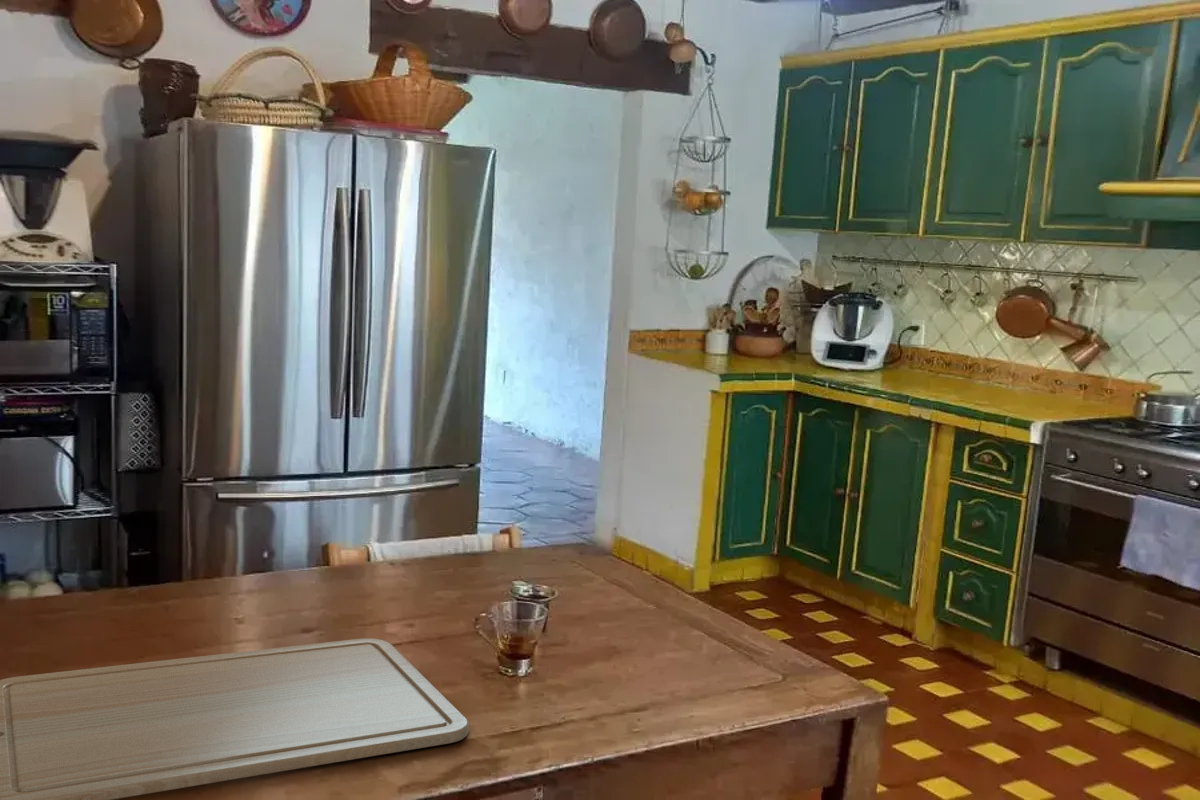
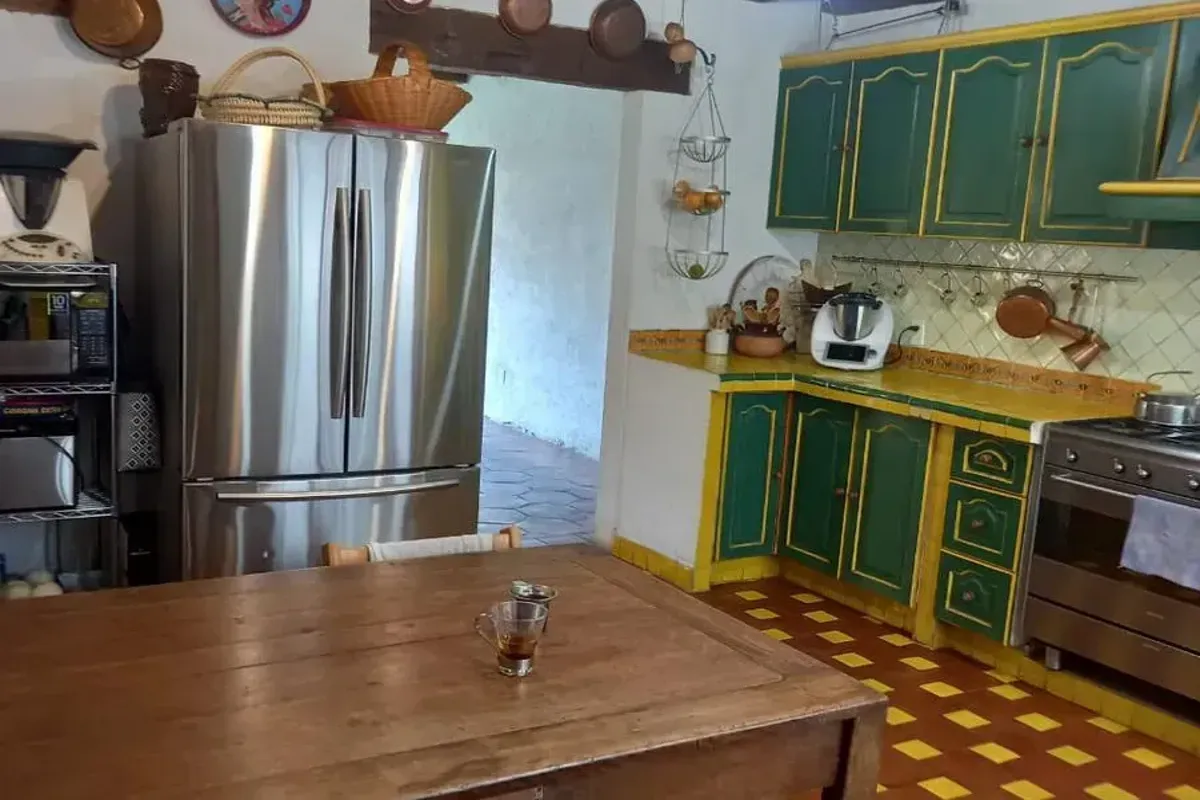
- chopping board [0,637,470,800]
